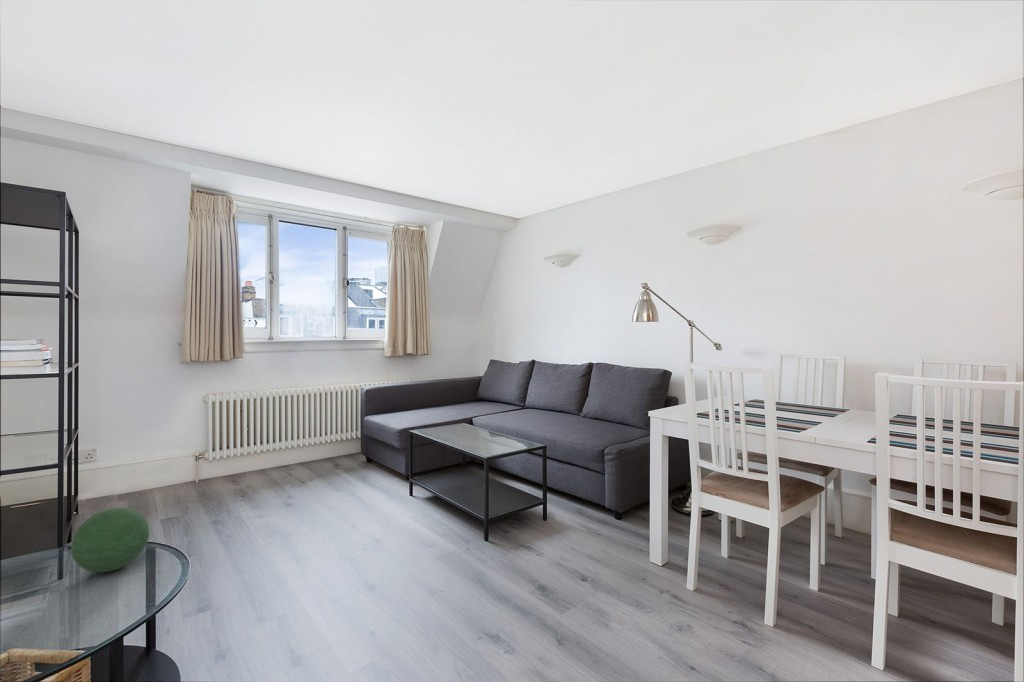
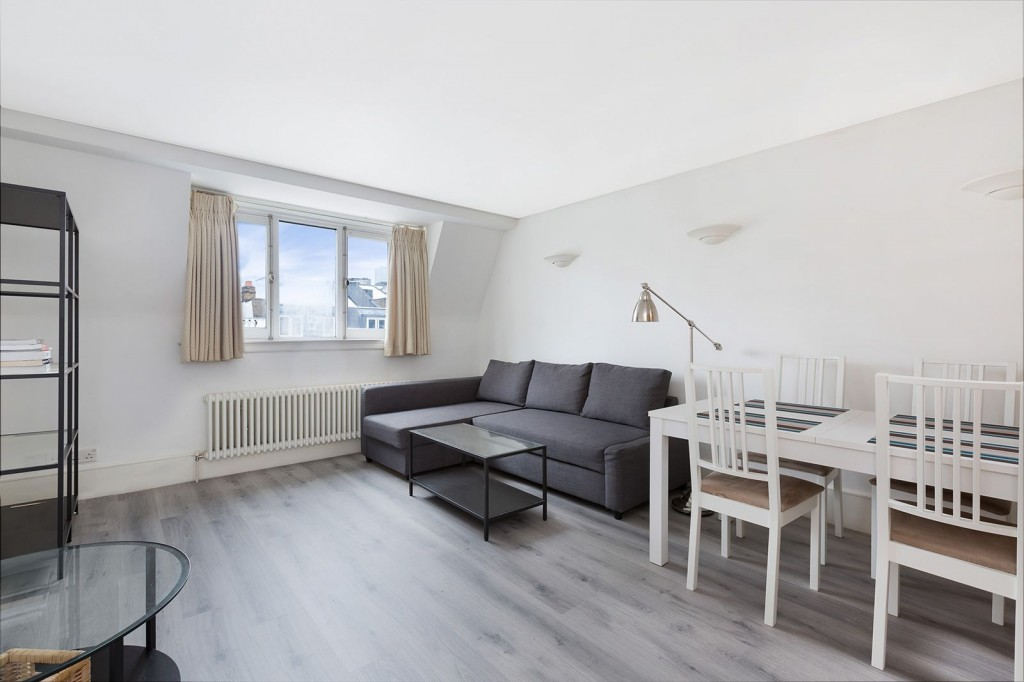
- decorative orb [70,507,150,573]
